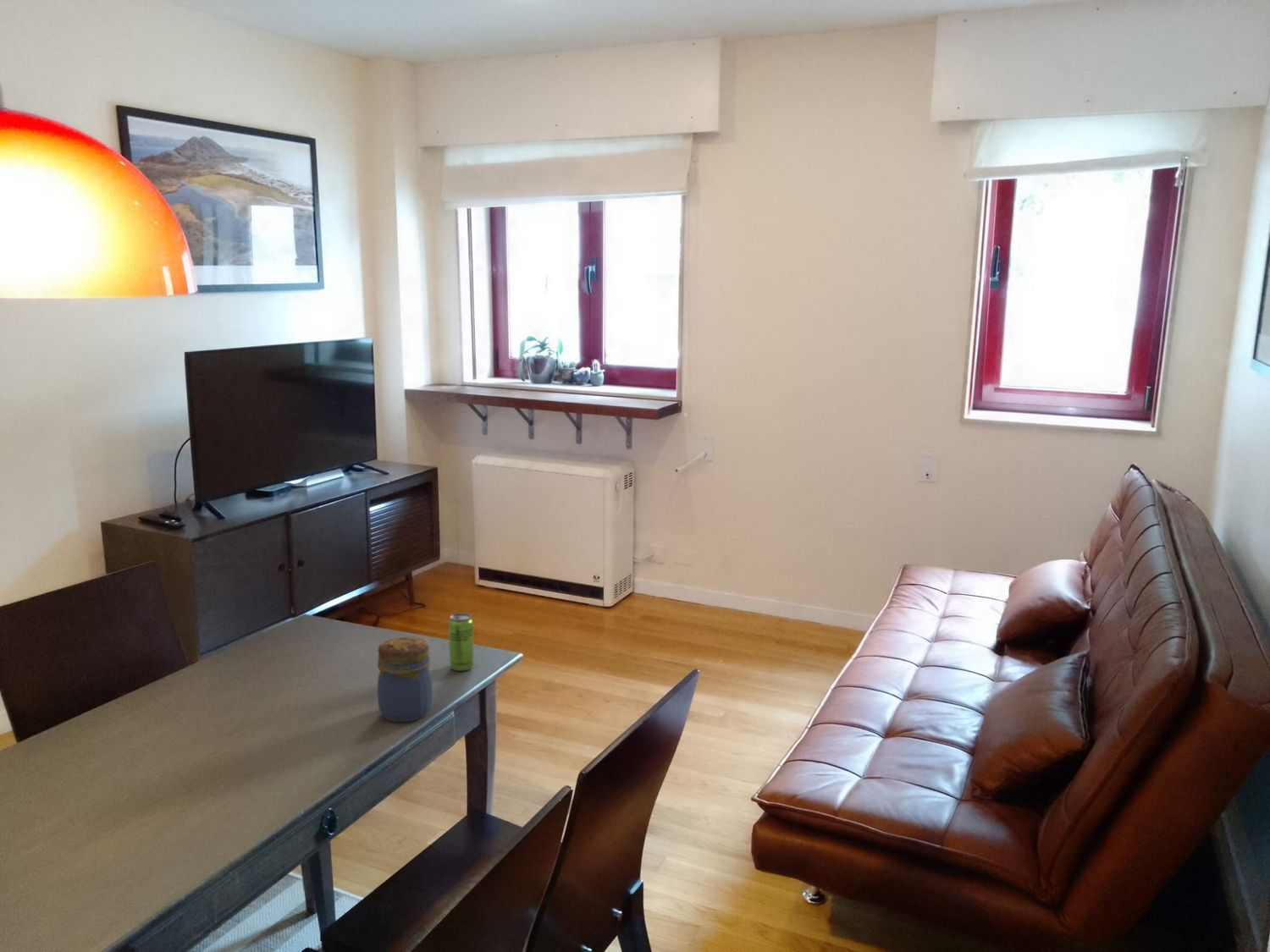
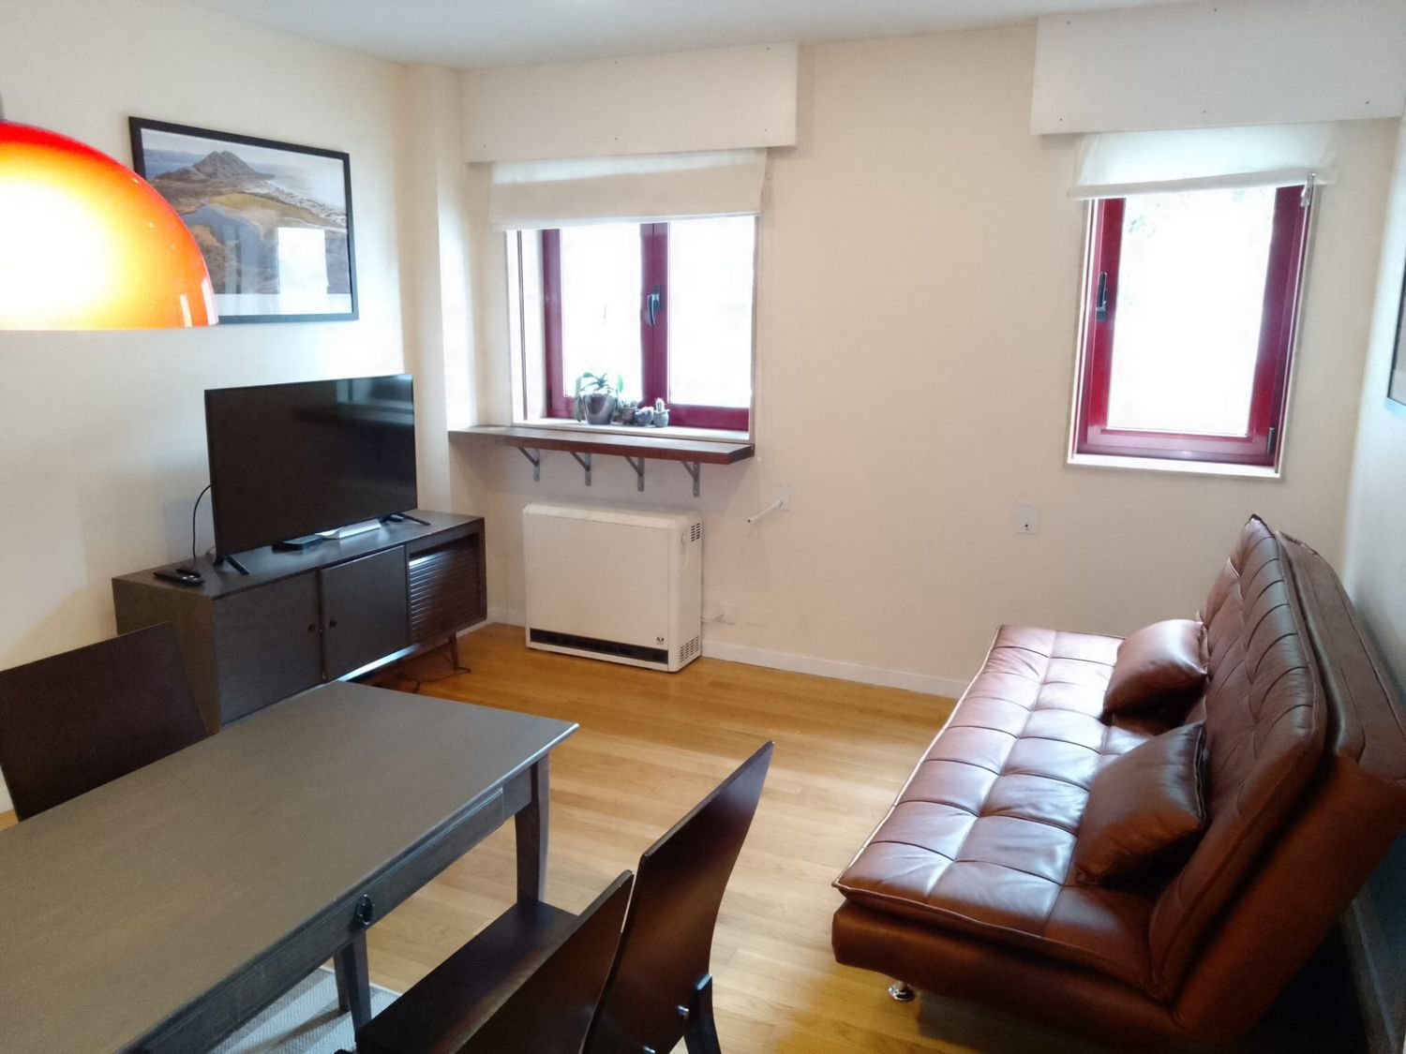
- jar [377,636,433,723]
- beverage can [448,612,475,672]
